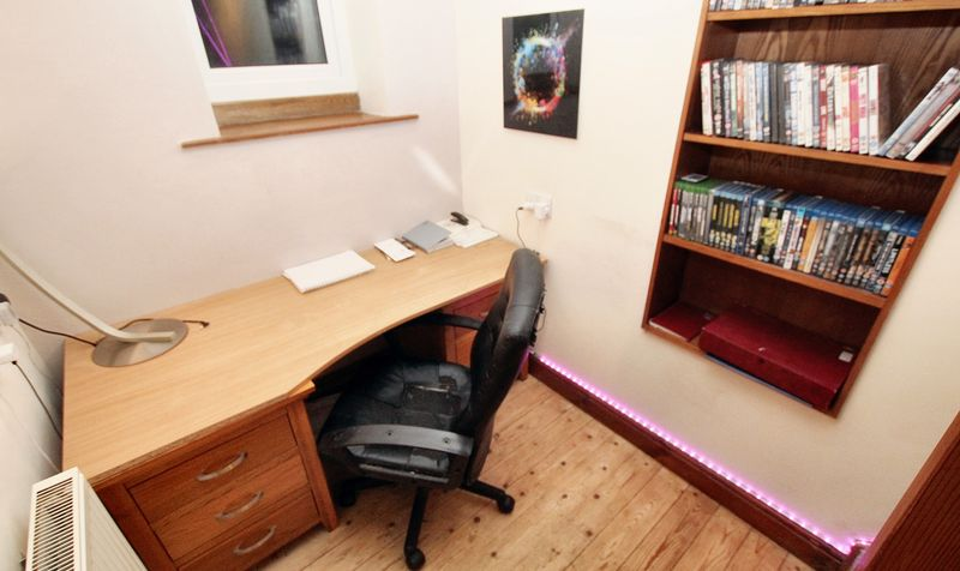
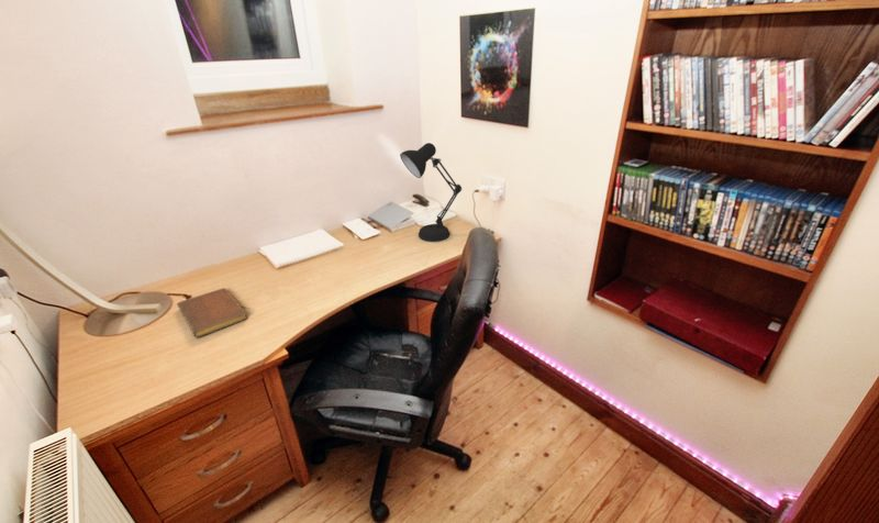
+ notebook [176,287,248,338]
+ desk lamp [399,142,463,242]
